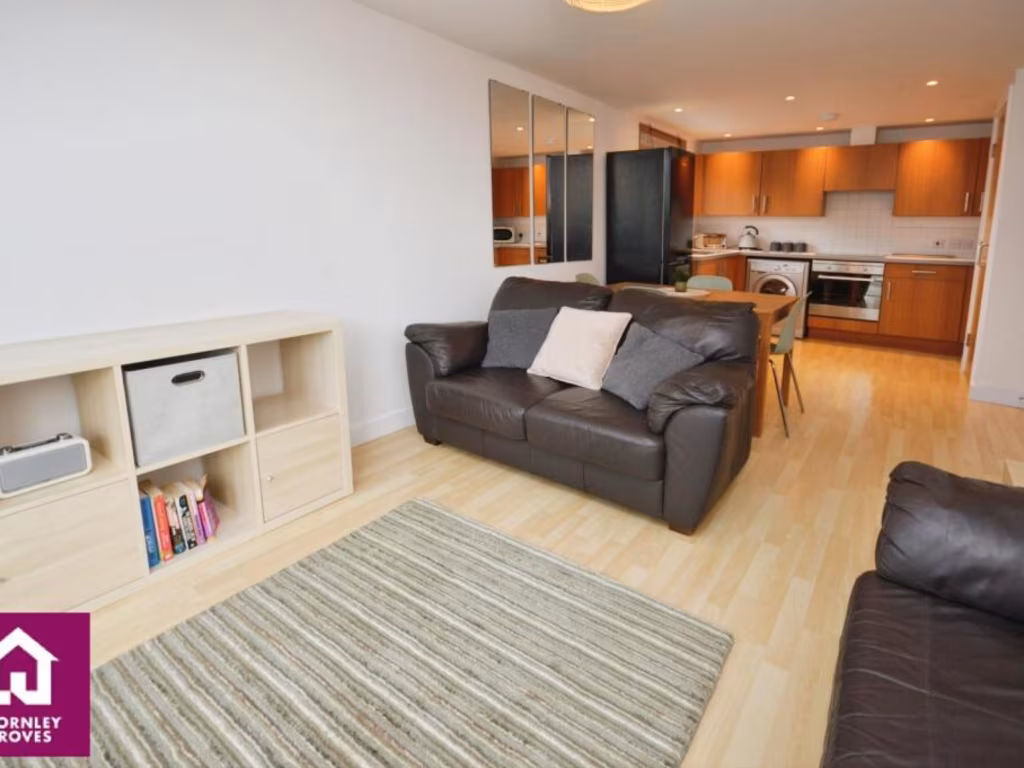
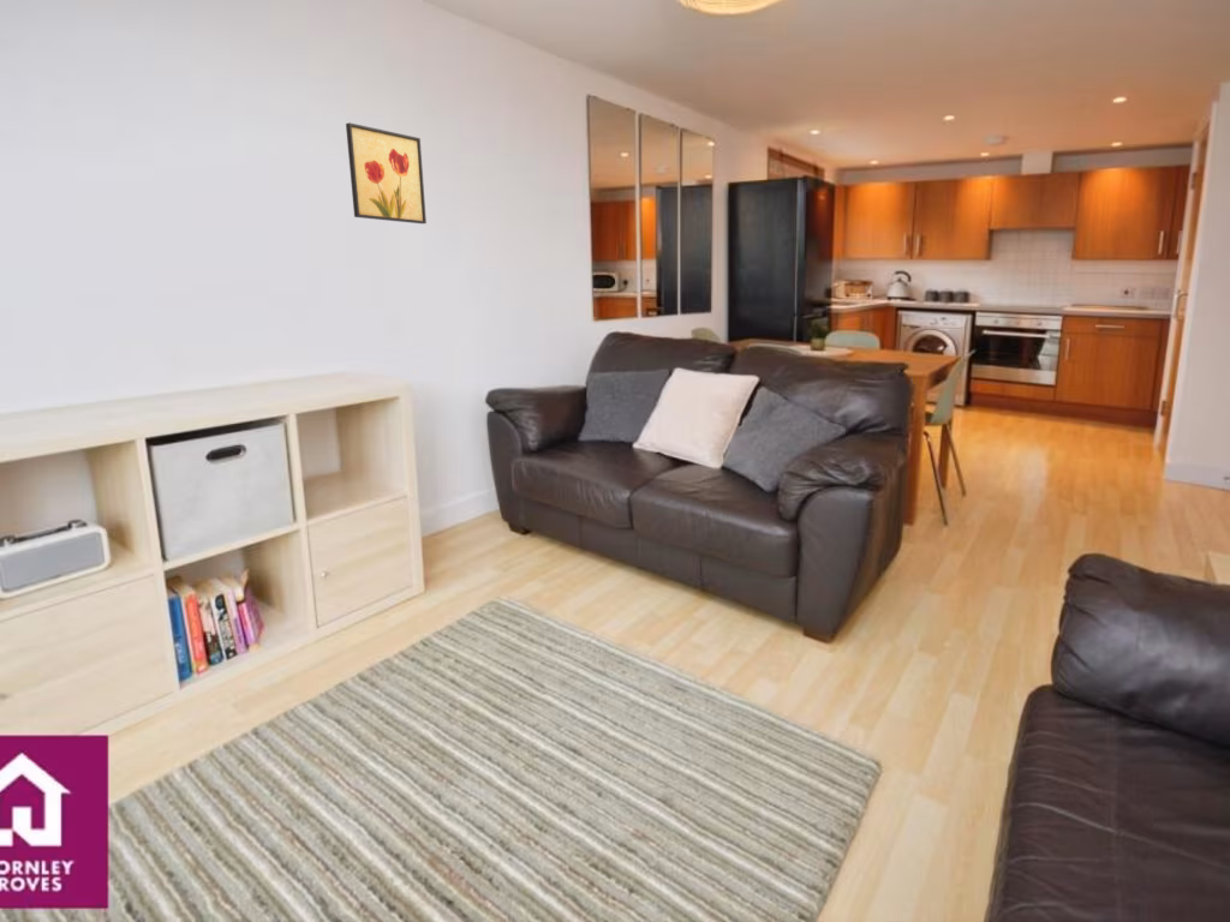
+ wall art [345,121,428,224]
